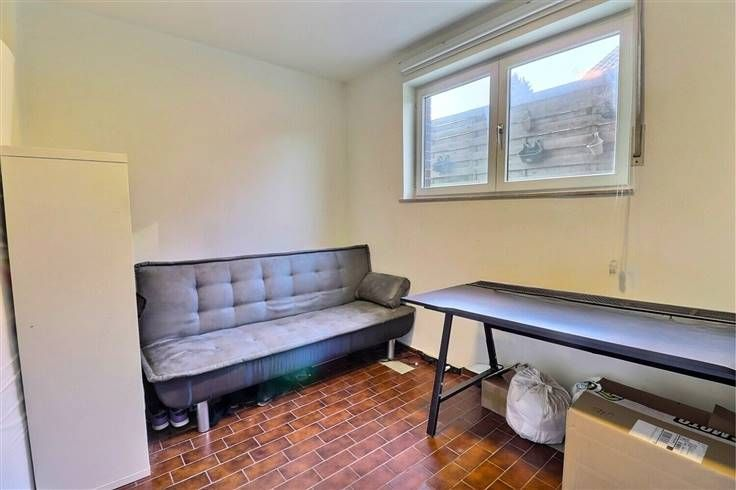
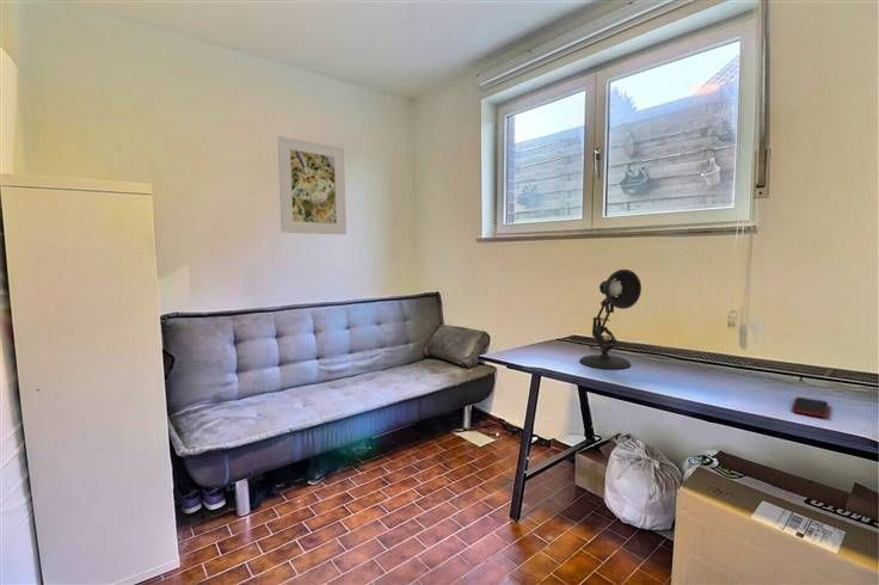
+ desk lamp [578,269,643,370]
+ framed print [276,135,348,236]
+ smartphone [791,396,830,419]
